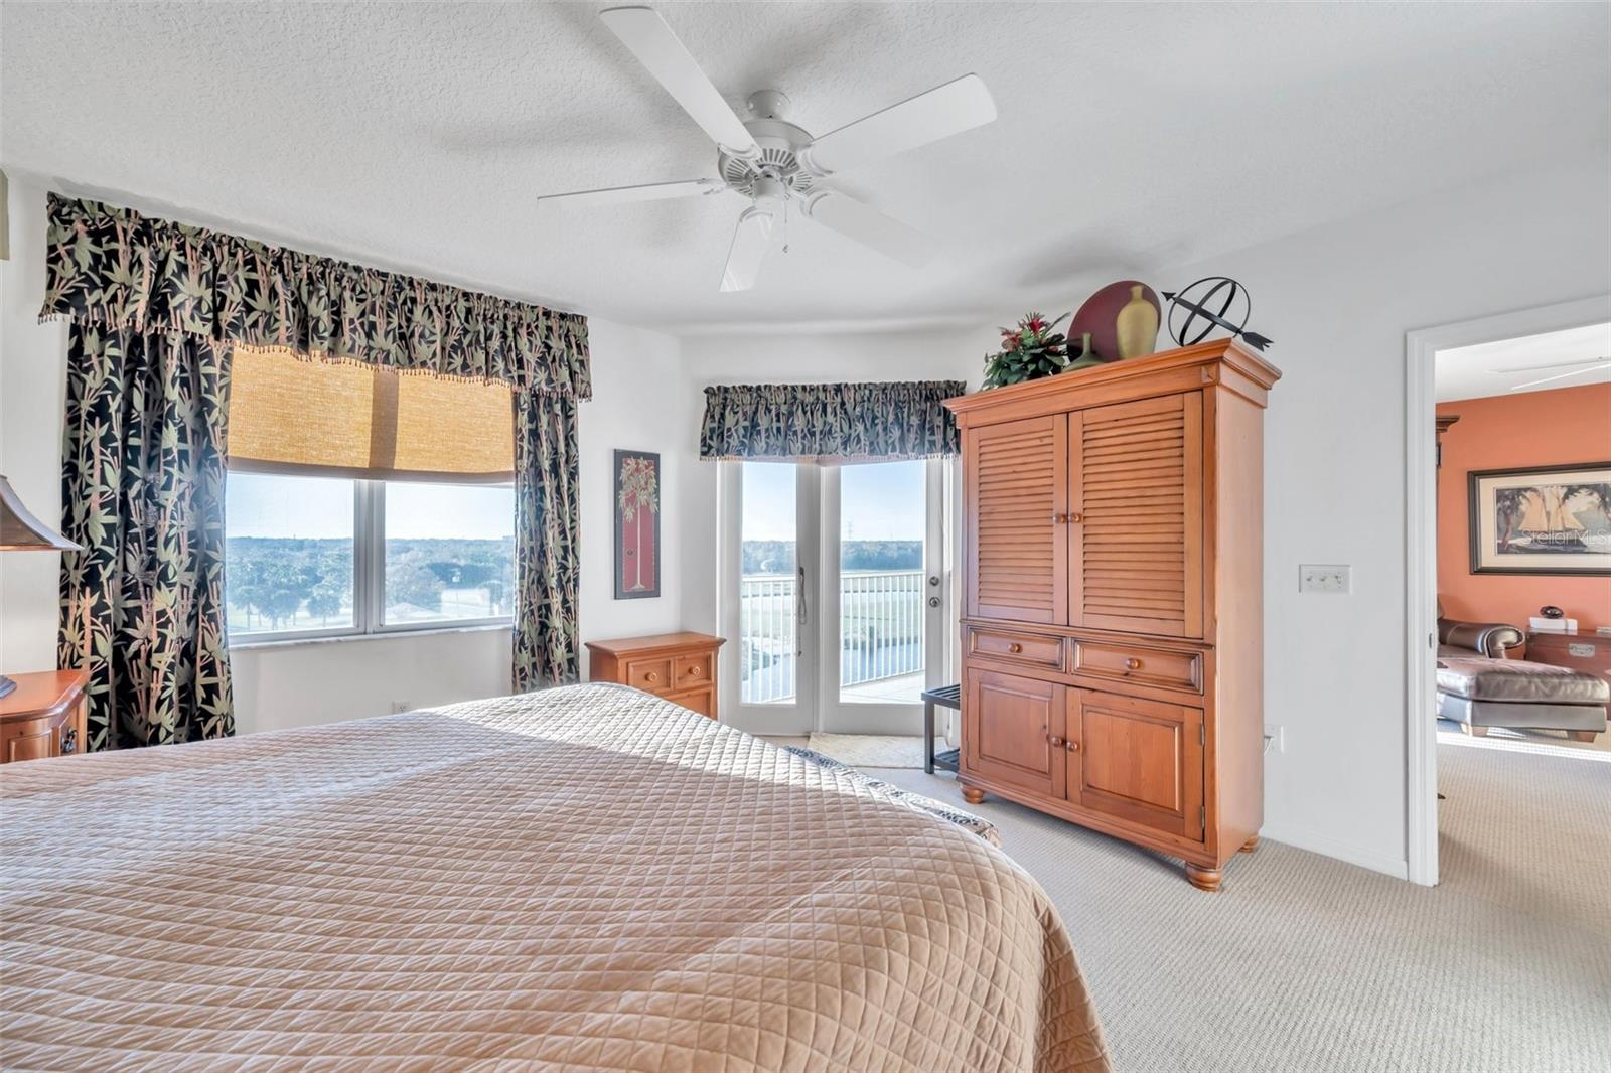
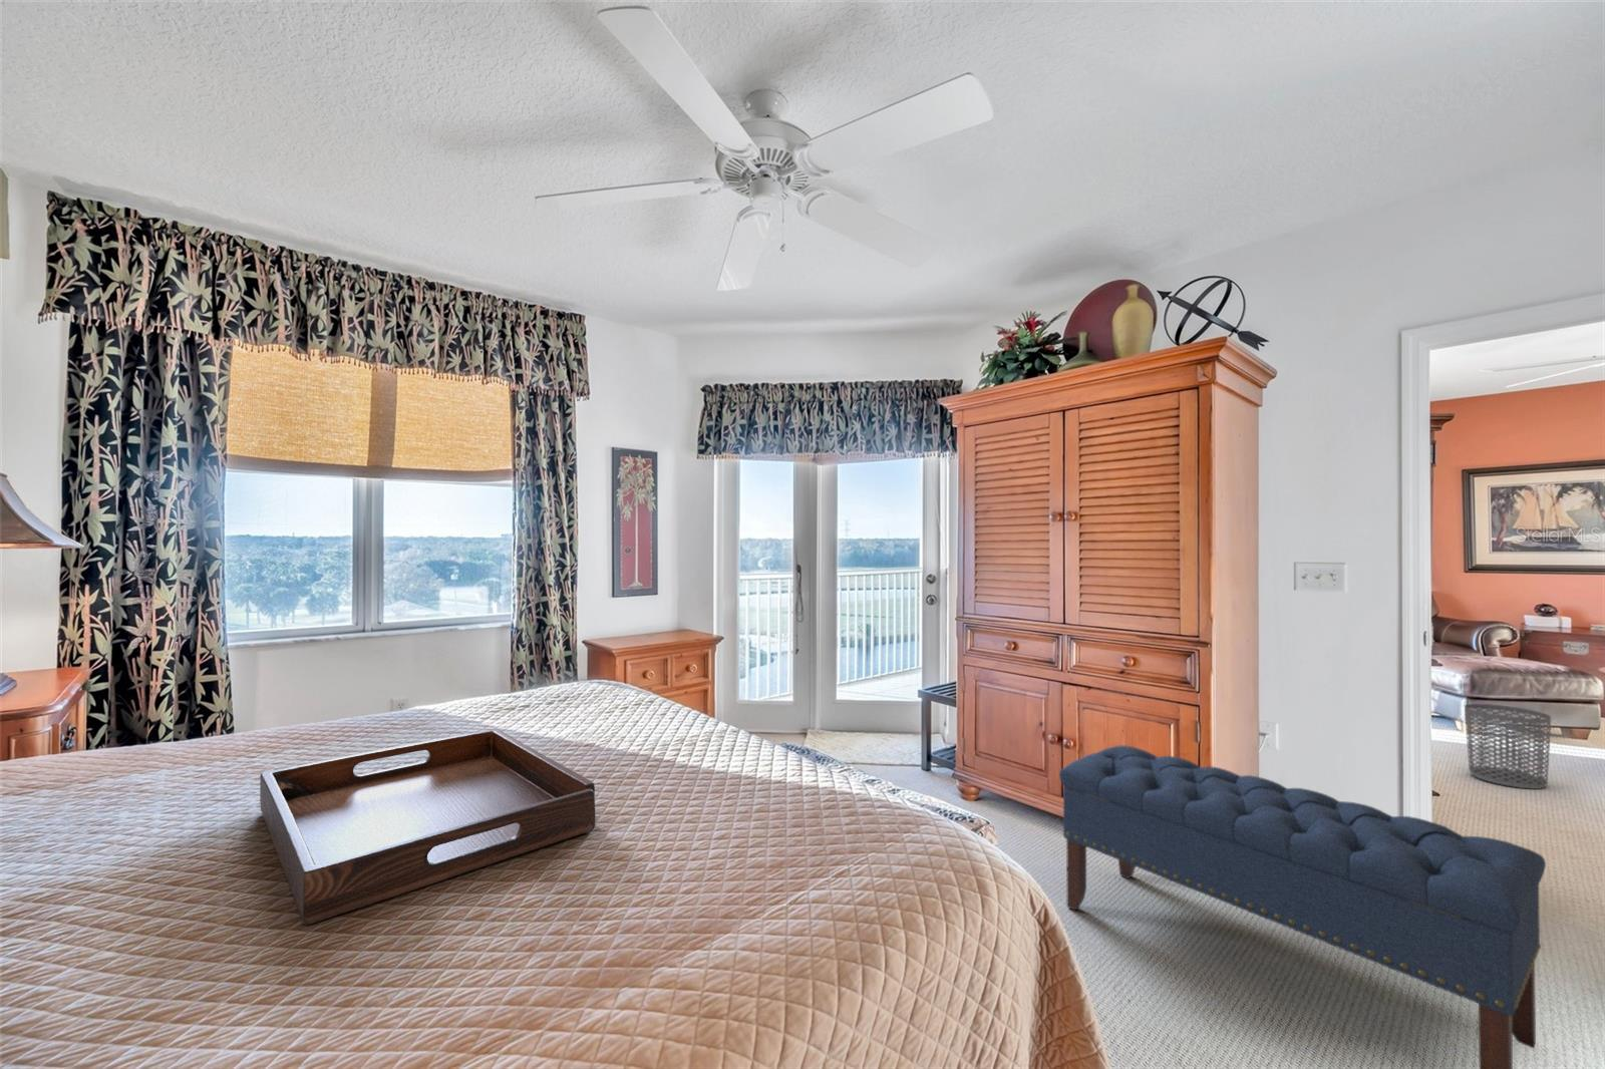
+ serving tray [259,728,595,926]
+ bench [1058,746,1547,1069]
+ waste bin [1463,703,1551,790]
